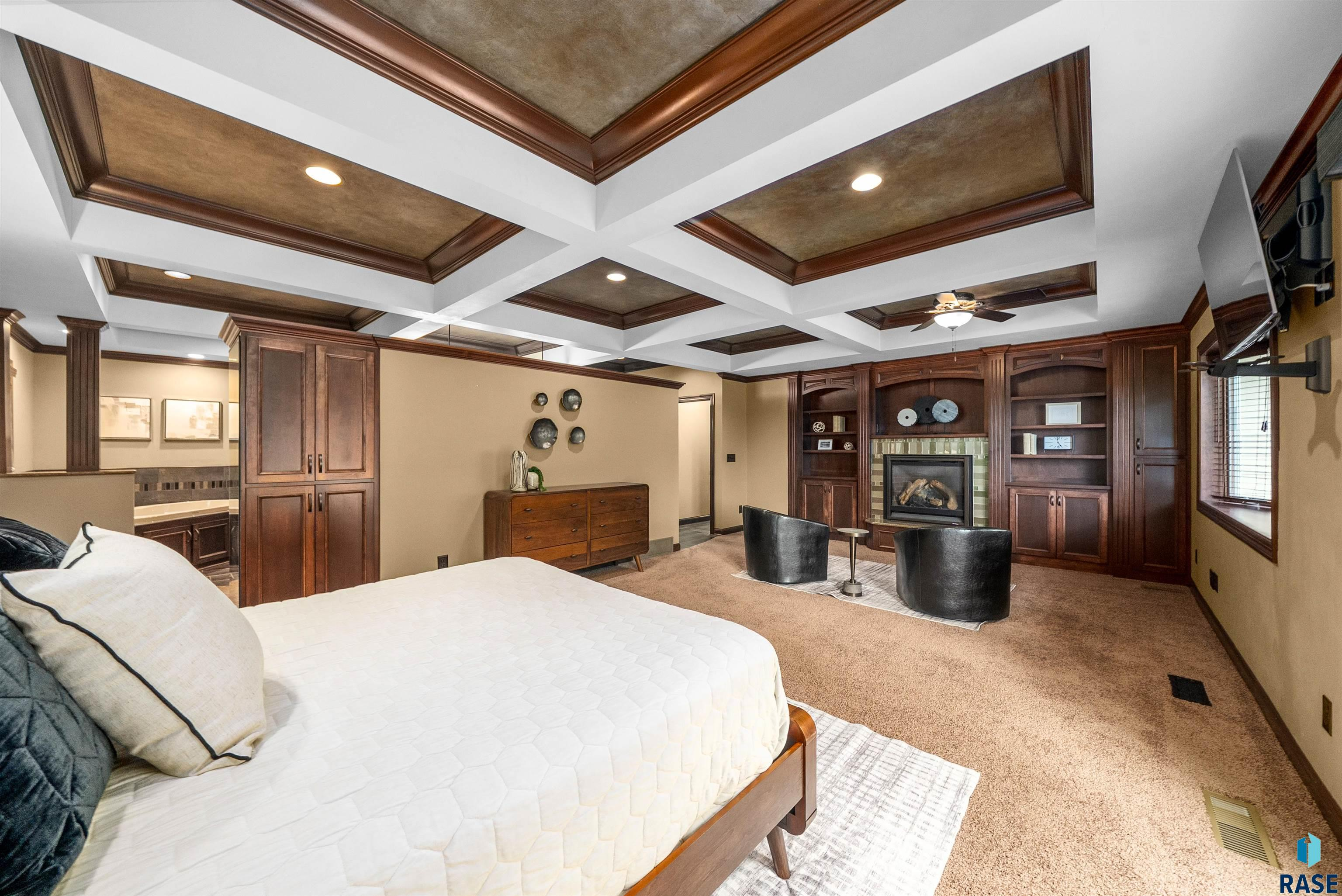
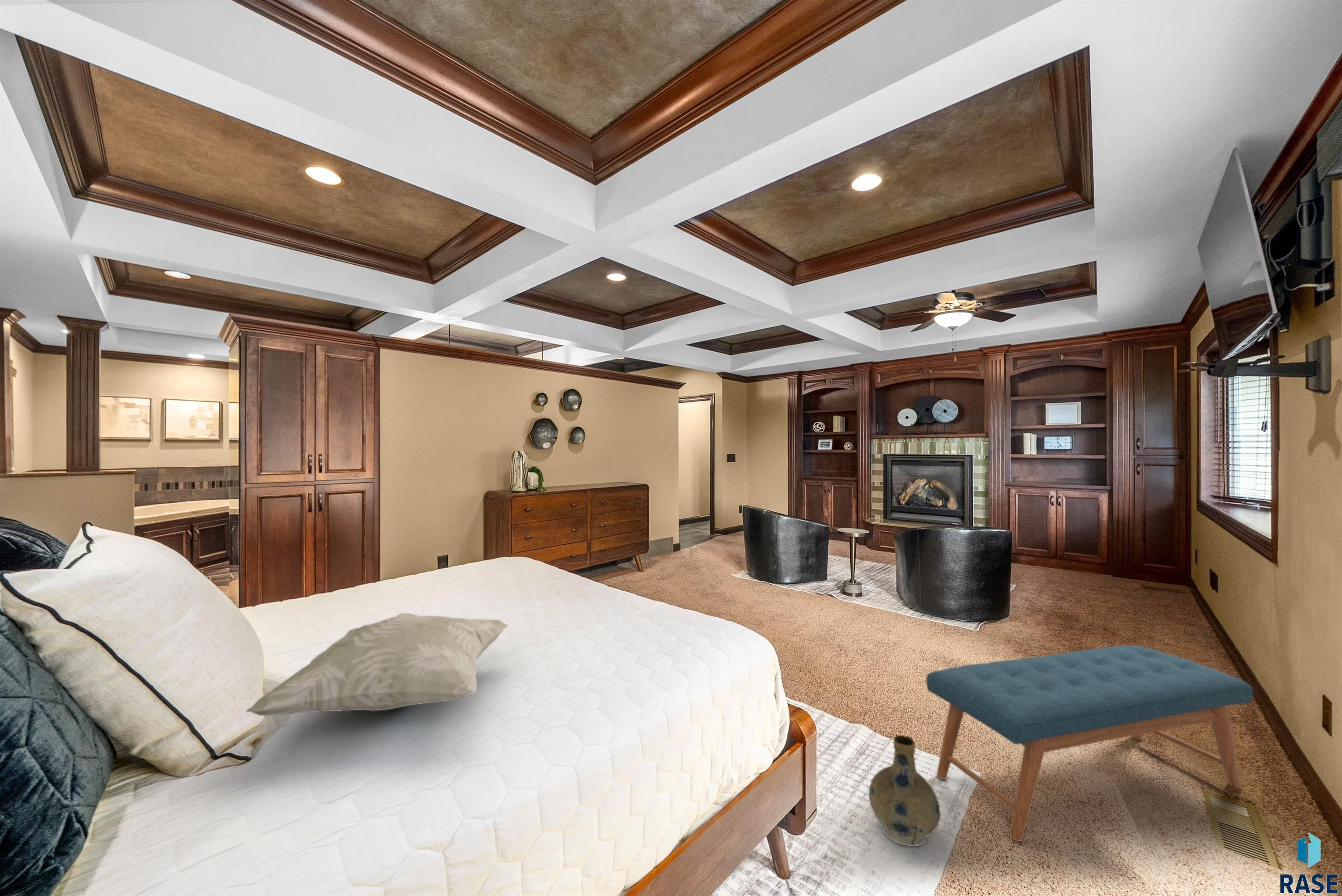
+ ceramic jug [868,734,941,847]
+ decorative pillow [246,612,508,716]
+ bench [926,645,1253,842]
